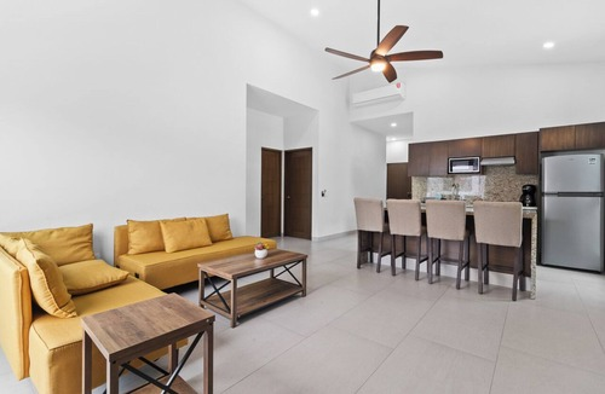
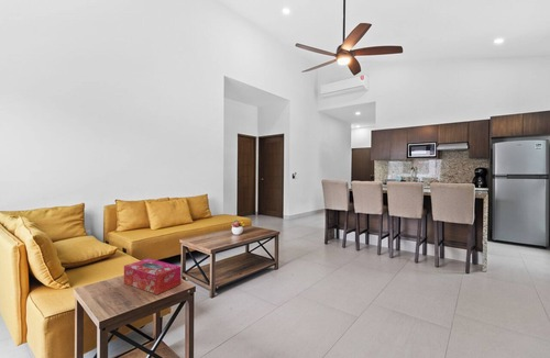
+ tissue box [123,258,182,295]
